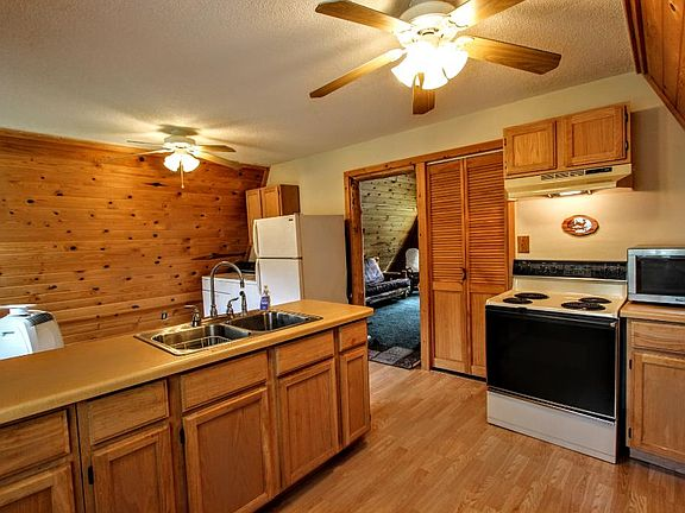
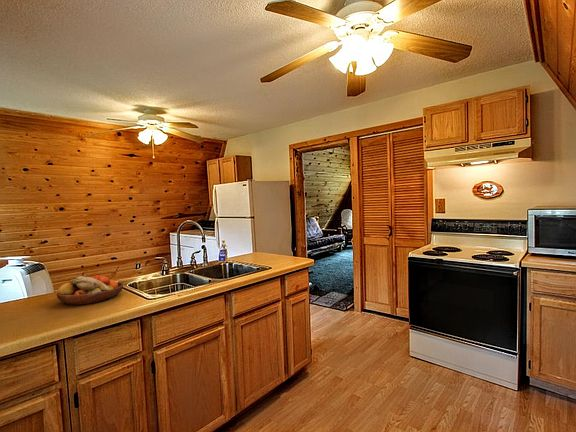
+ fruit bowl [56,274,124,306]
